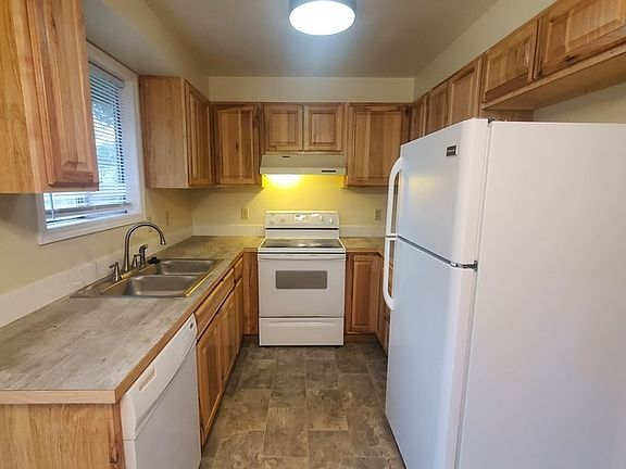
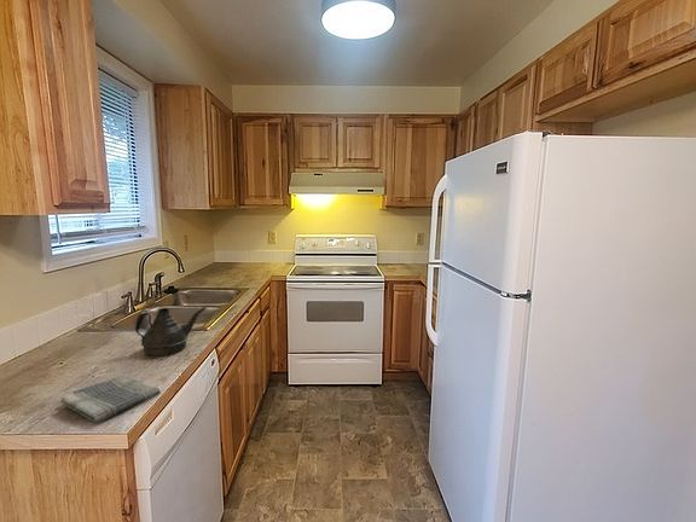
+ dish towel [59,375,162,424]
+ teapot [134,306,208,356]
